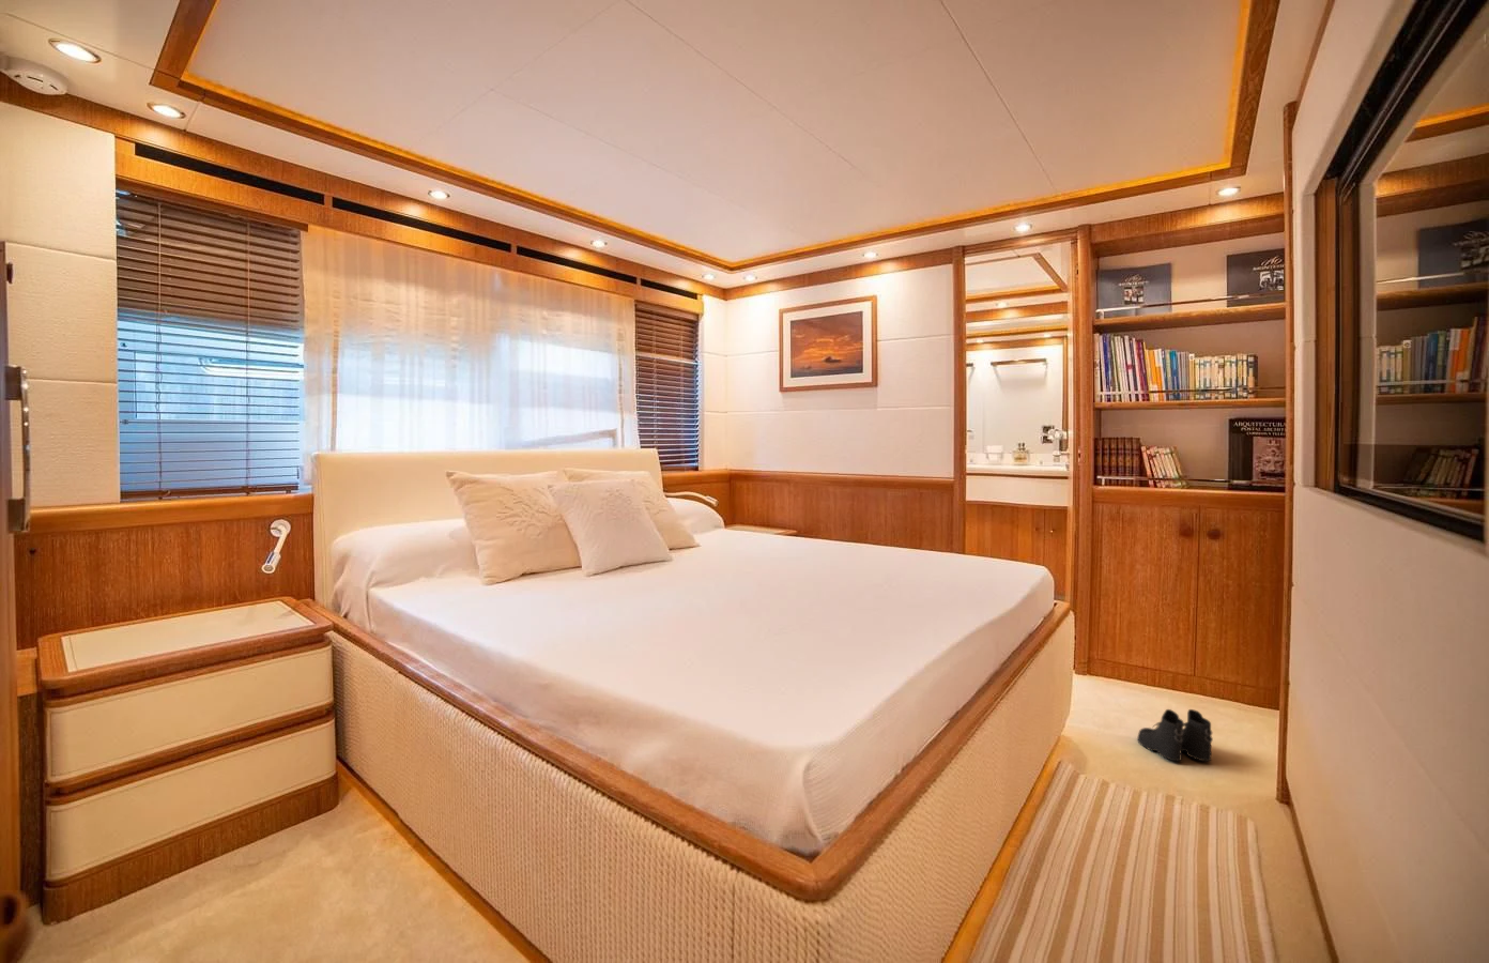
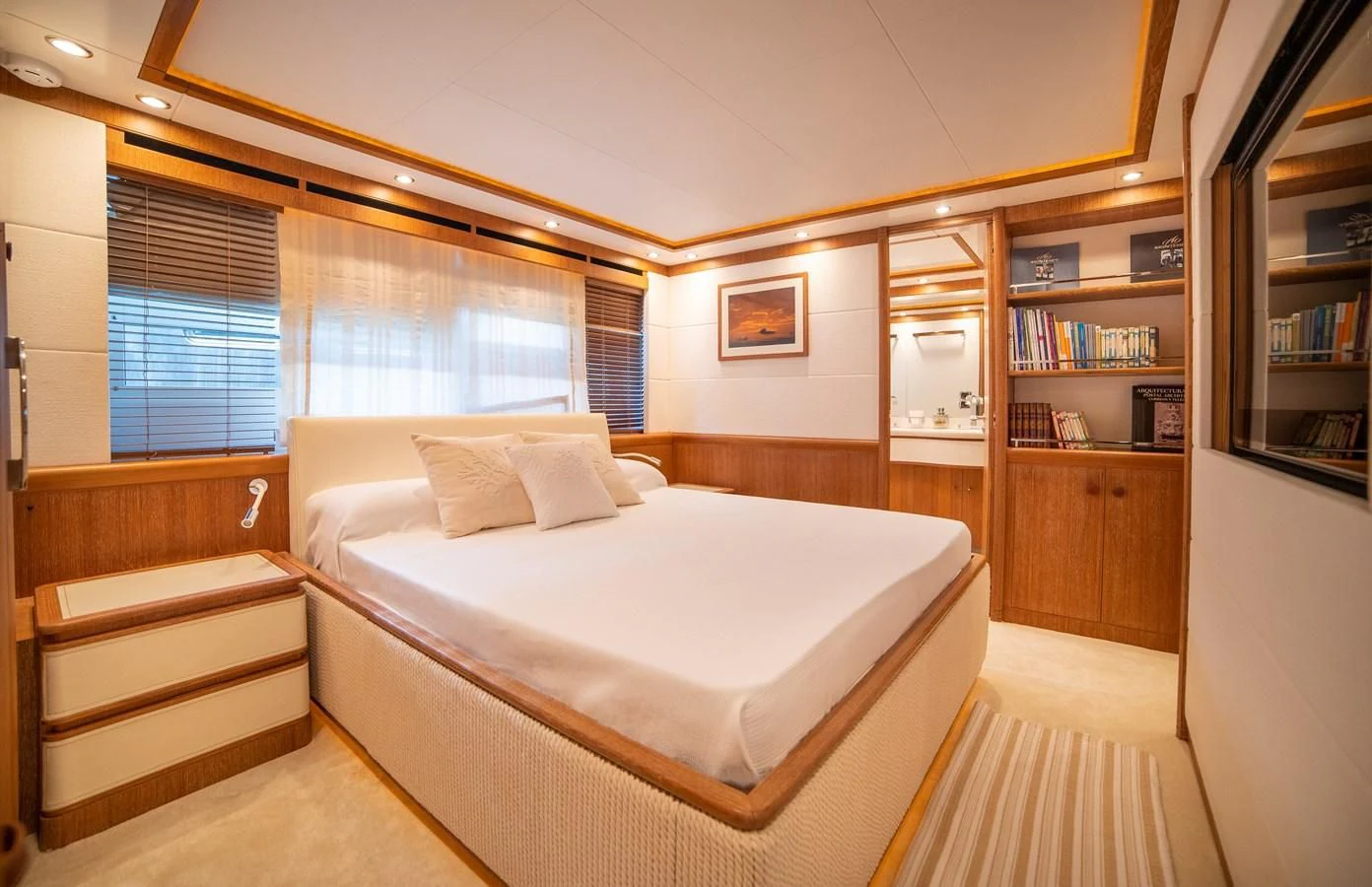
- boots [1136,708,1214,763]
